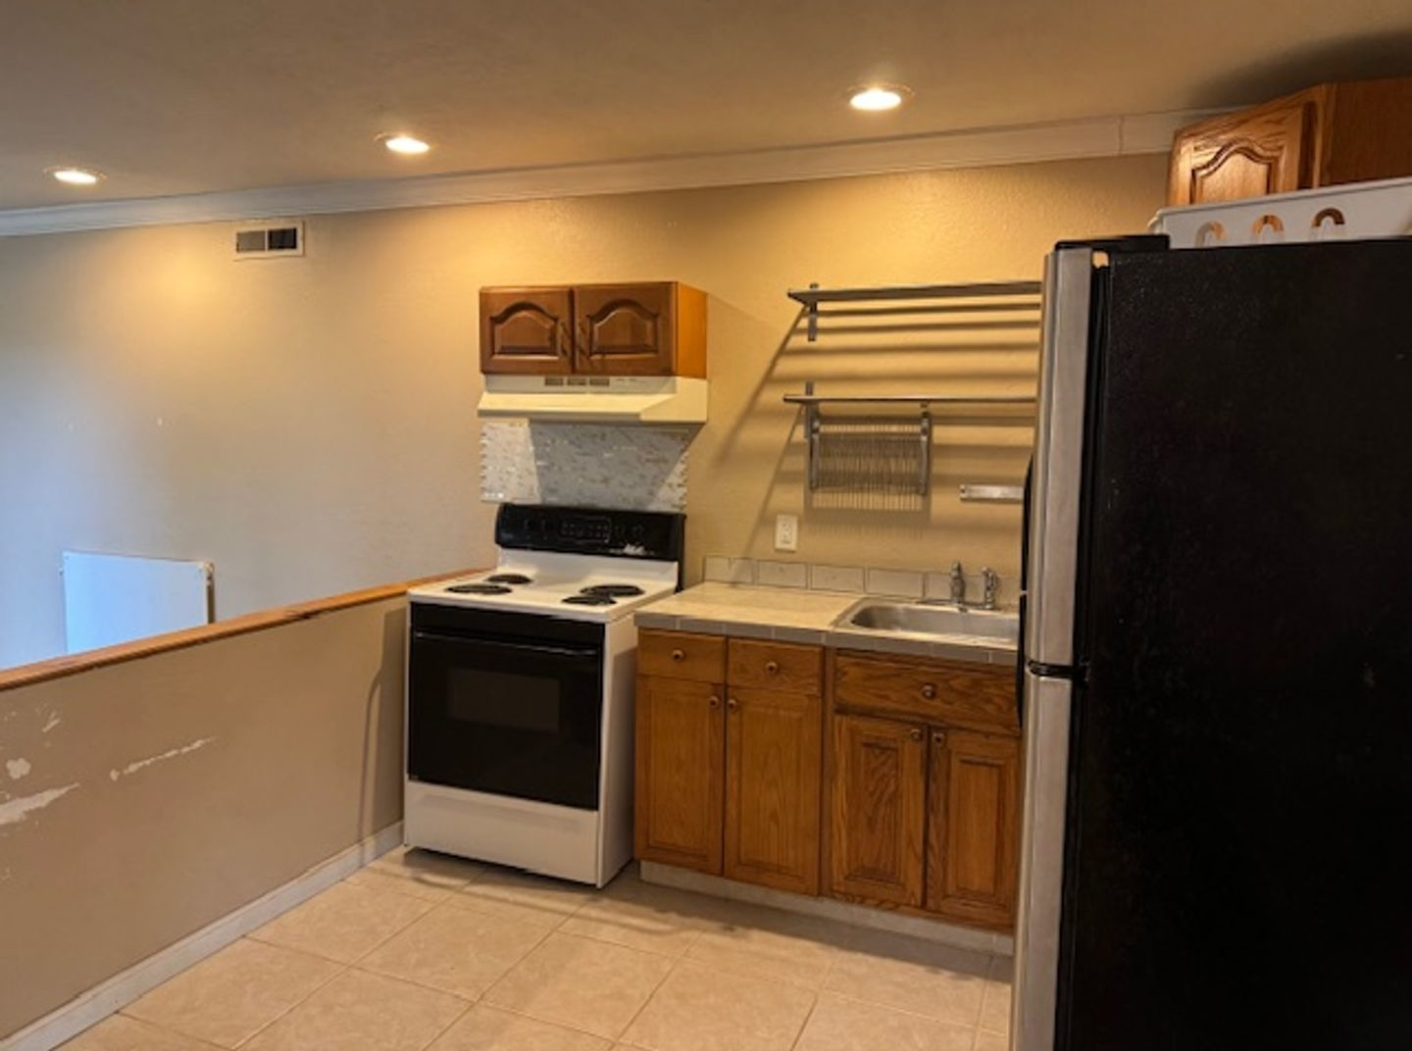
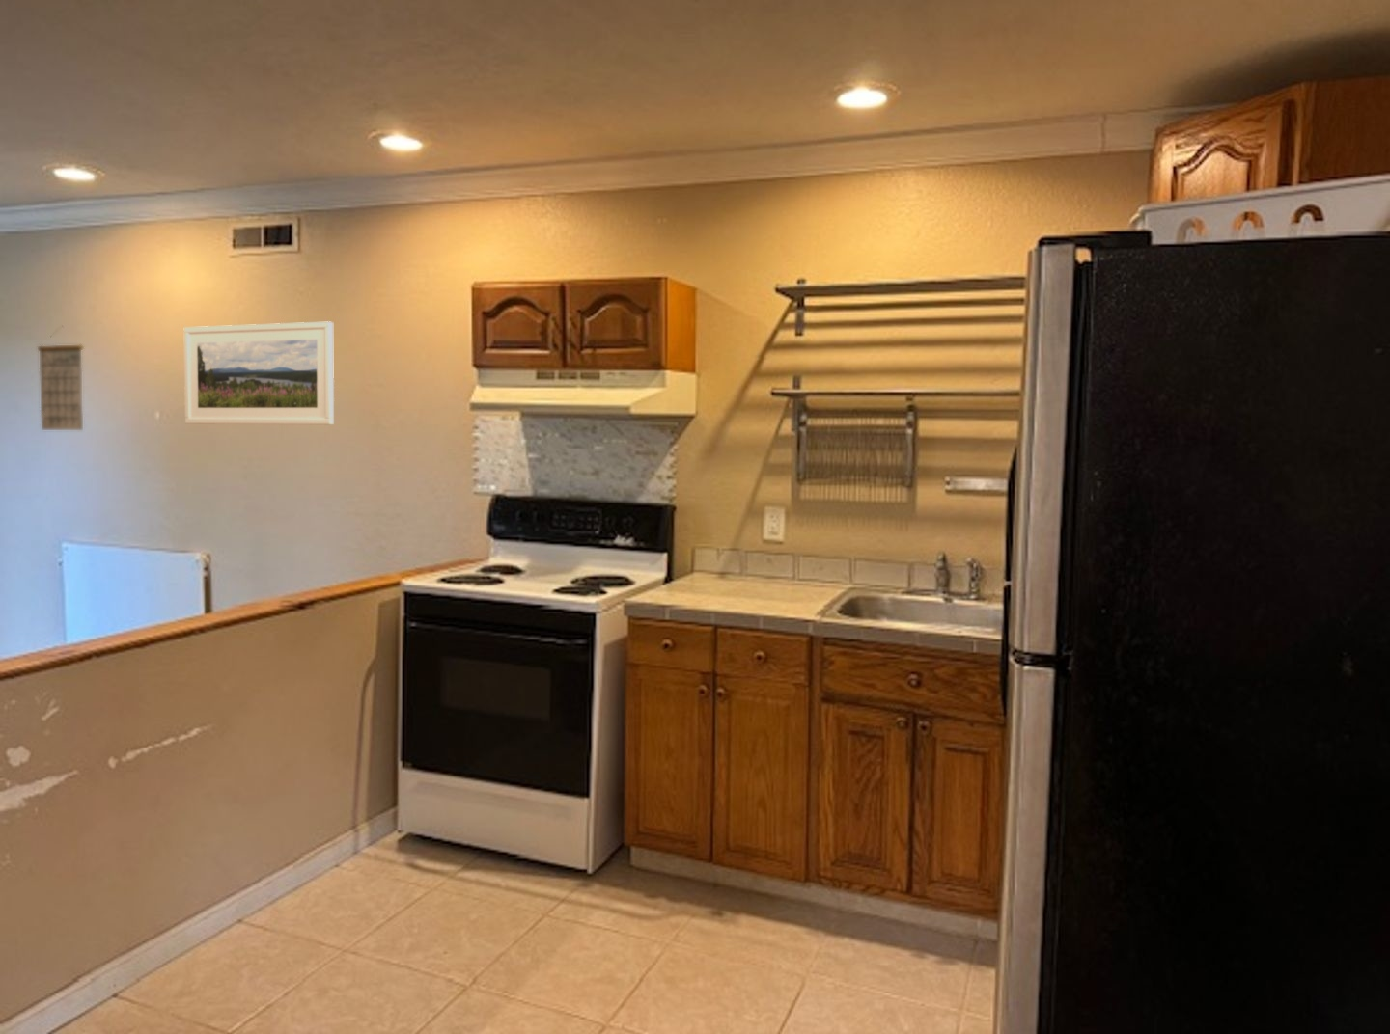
+ calendar [37,325,85,431]
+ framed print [184,320,335,426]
